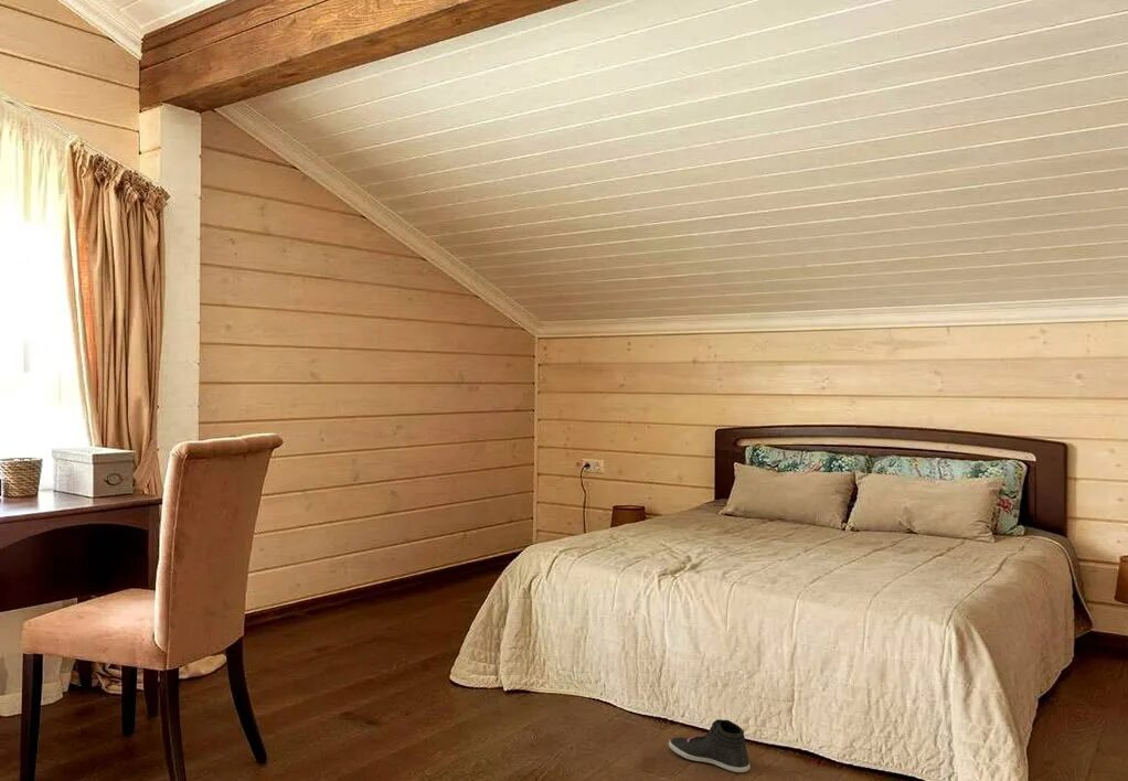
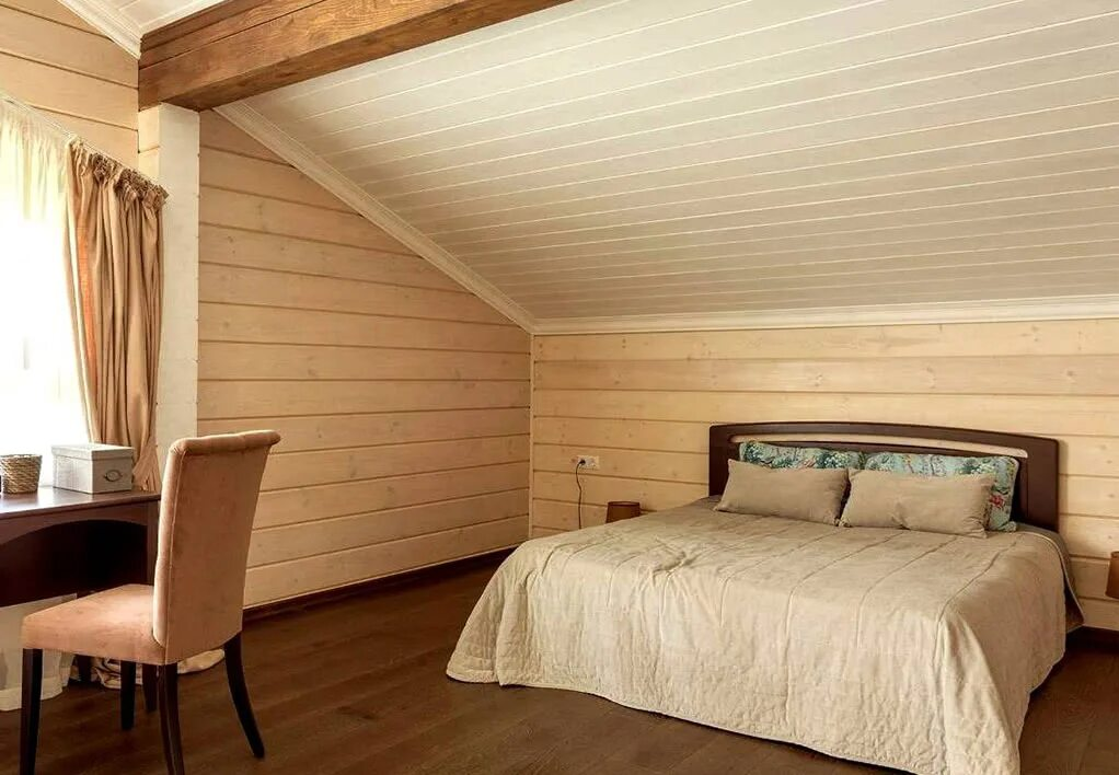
- sneaker [668,718,752,773]
